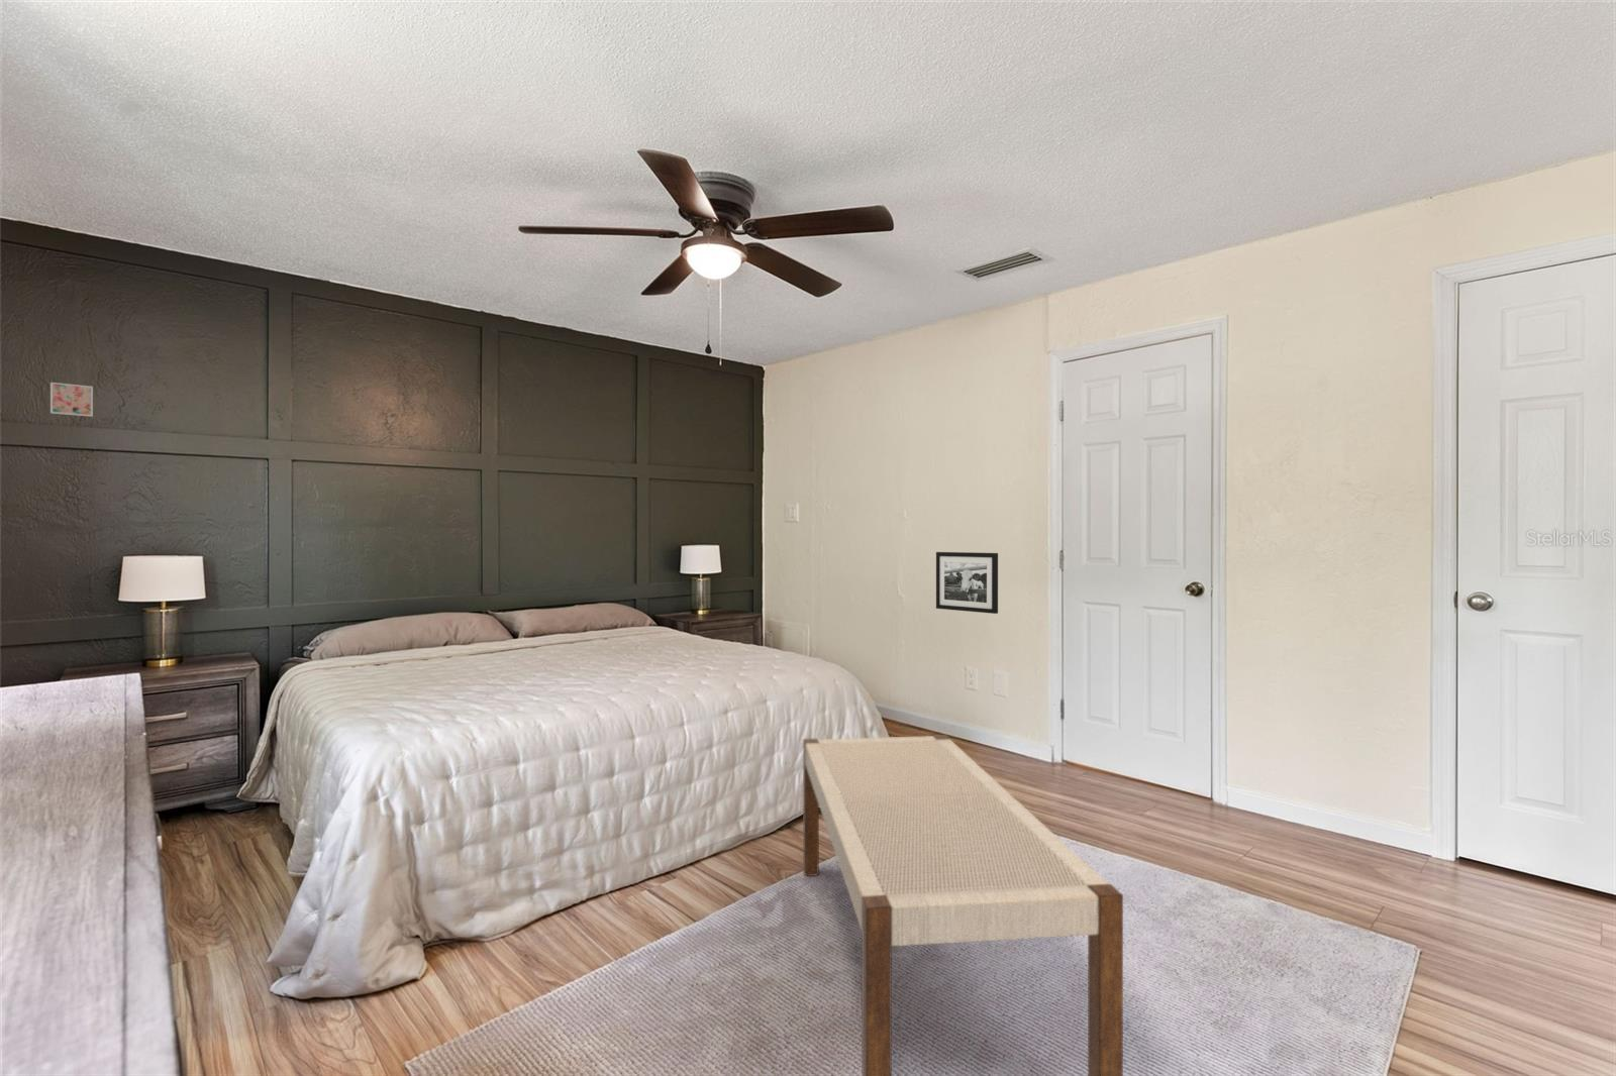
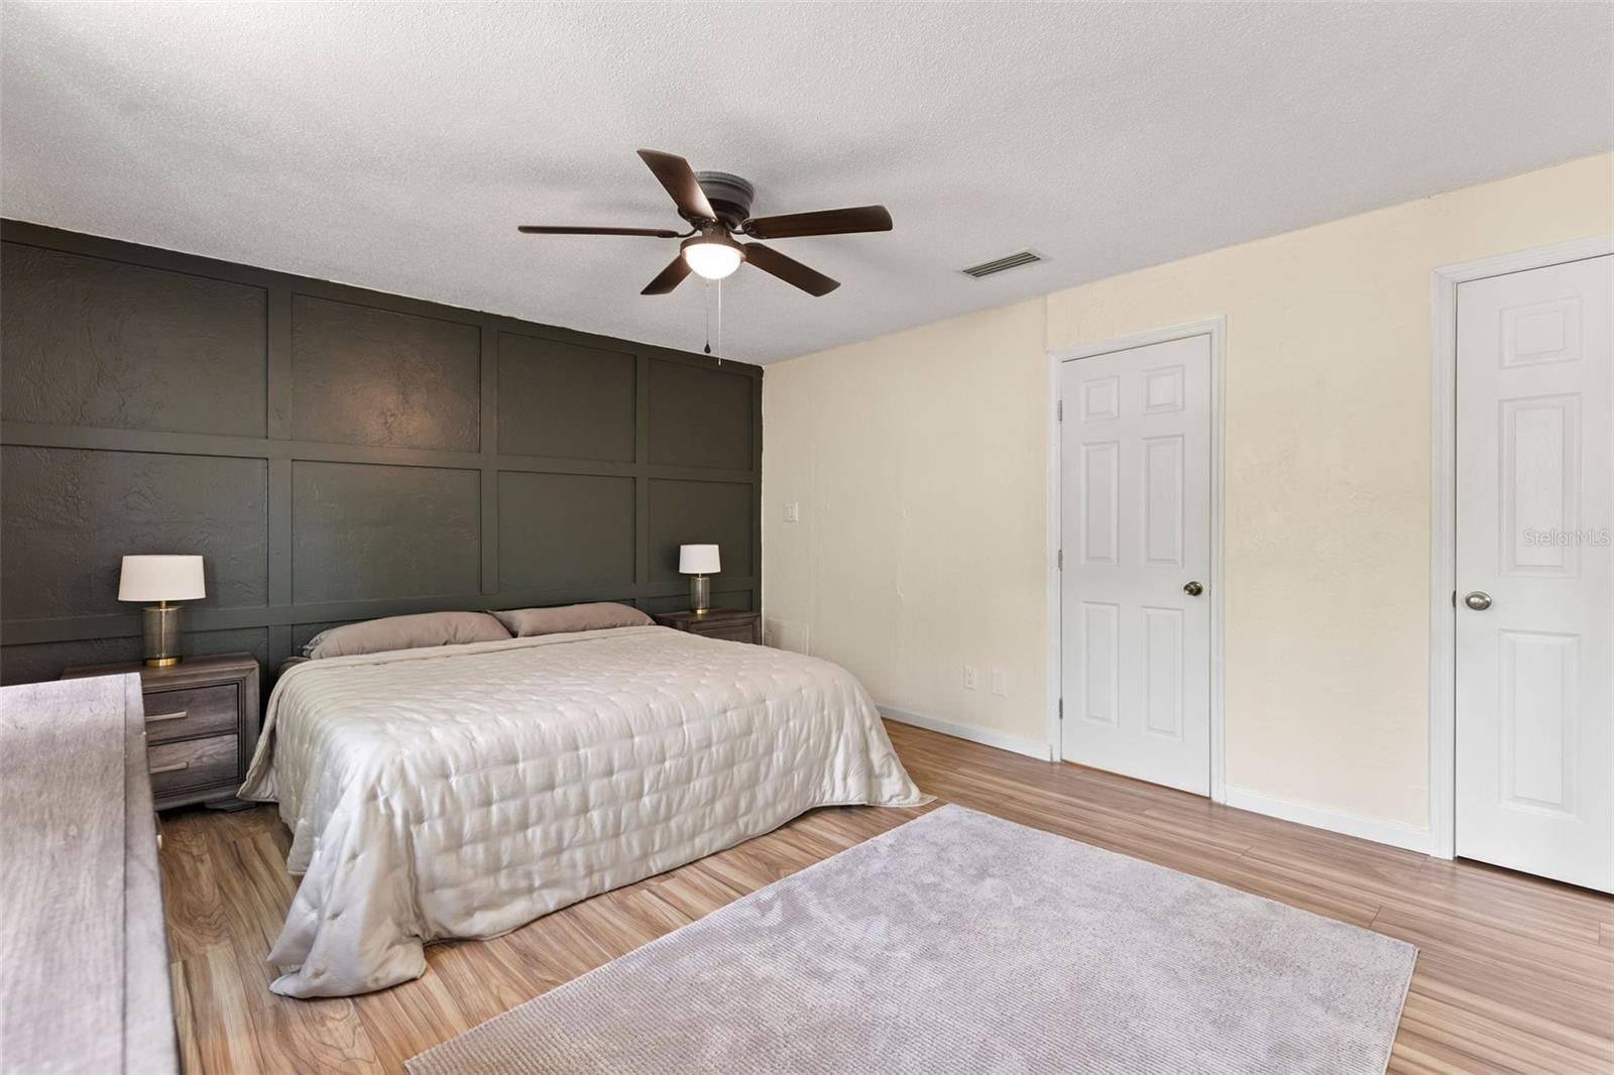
- bench [801,734,1125,1076]
- picture frame [935,551,998,615]
- wall art [49,382,94,418]
